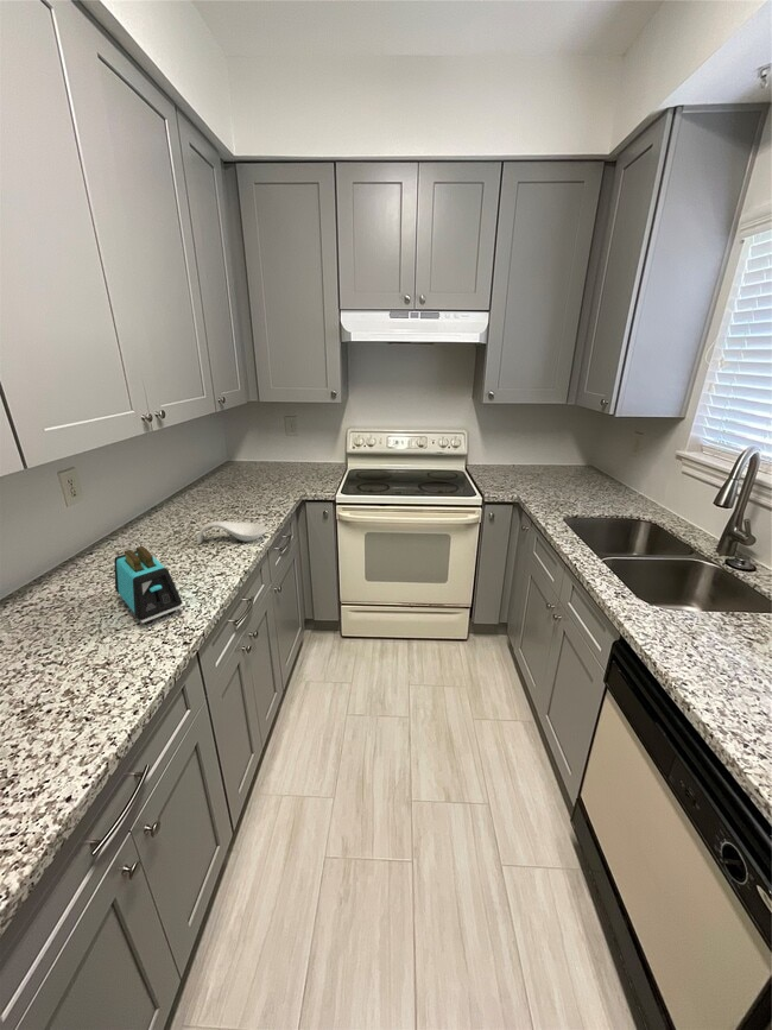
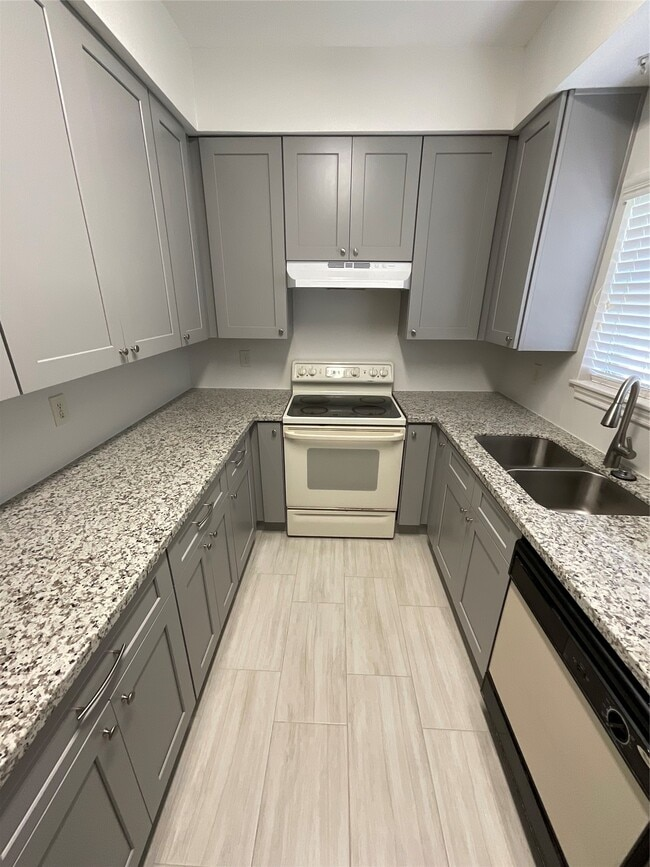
- spoon rest [196,520,267,545]
- toaster [113,545,183,625]
